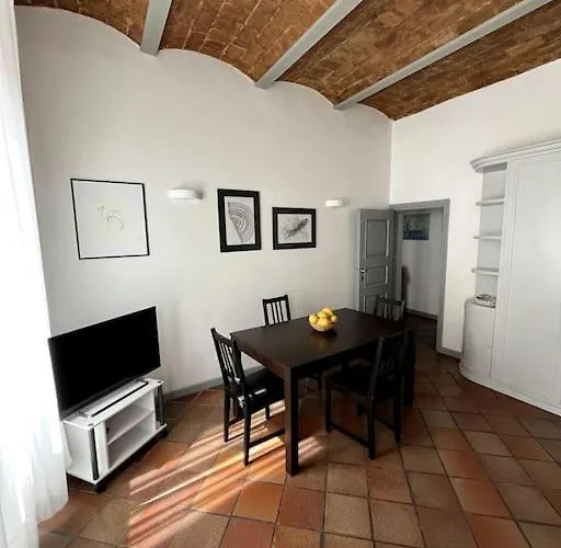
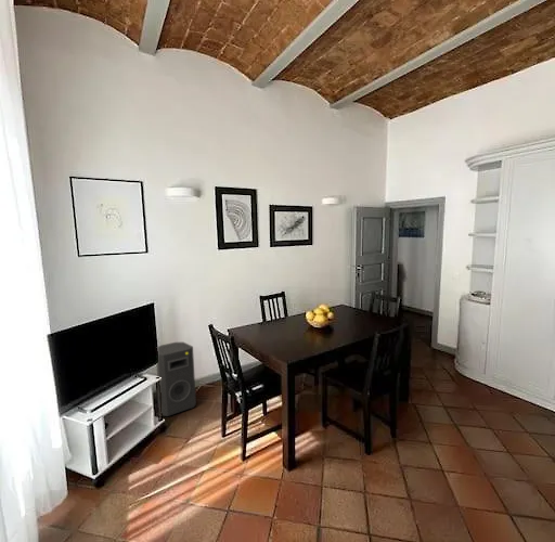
+ speaker [155,341,197,417]
